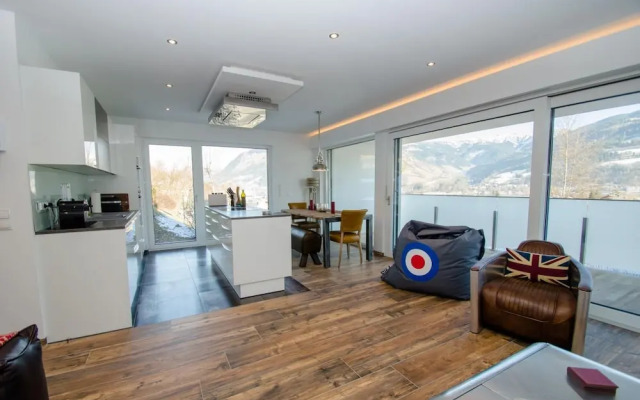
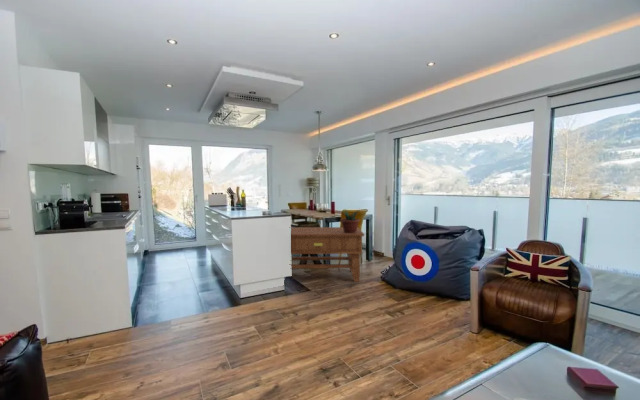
+ potted plant [339,208,362,233]
+ side table [290,226,365,283]
